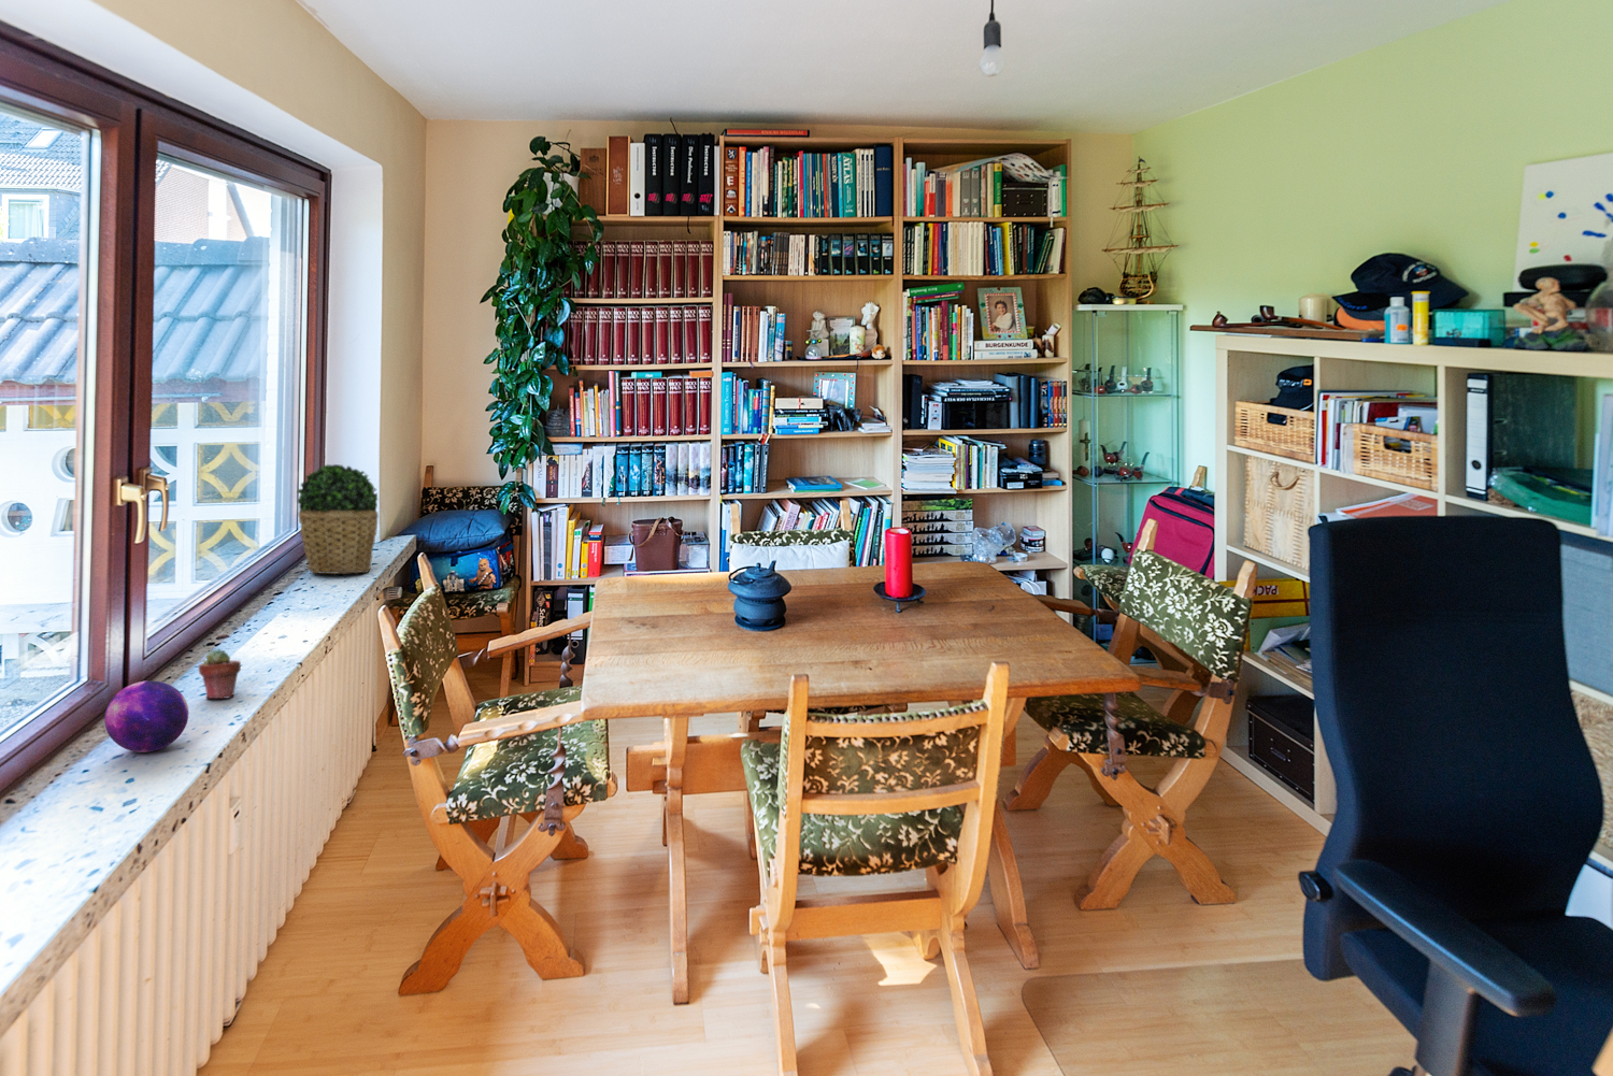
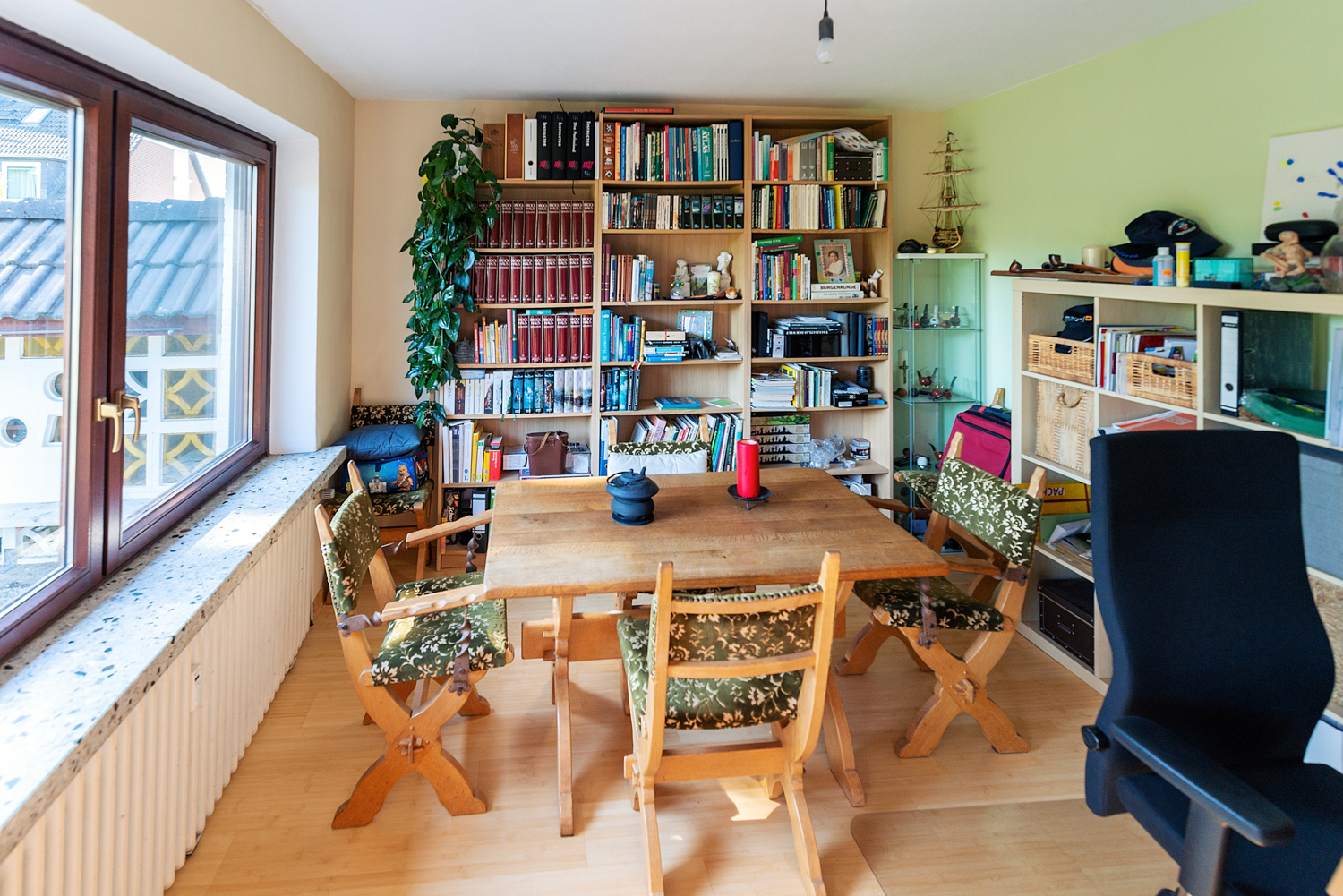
- potted succulent [198,648,241,700]
- potted plant [295,464,380,575]
- decorative orb [103,680,190,753]
